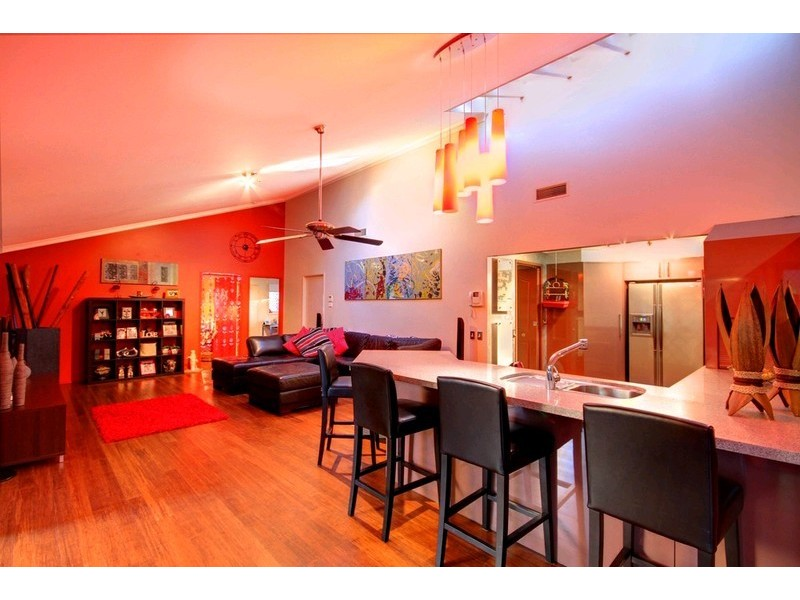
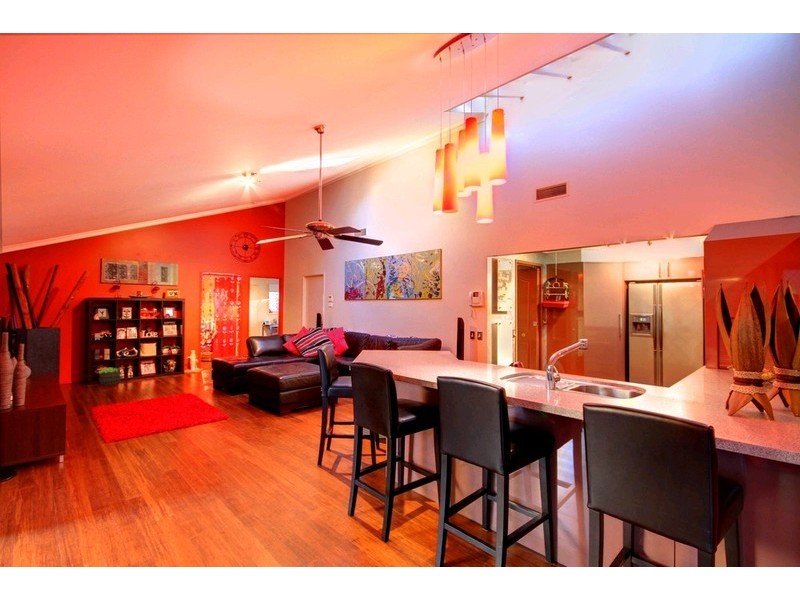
+ potted plant [98,367,122,386]
